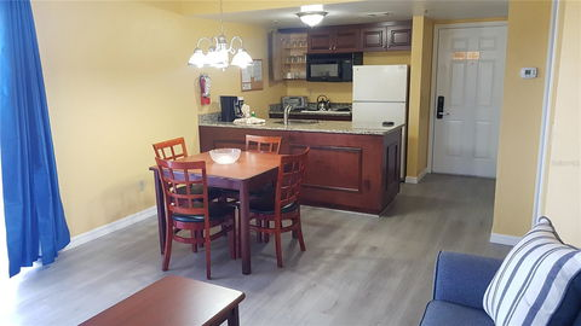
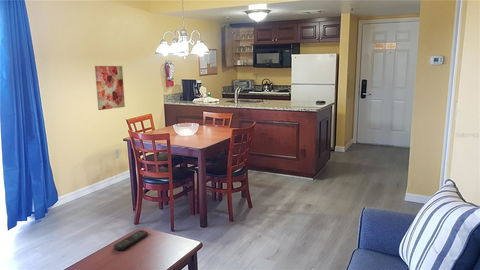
+ wall art [94,65,126,111]
+ remote control [113,229,149,251]
